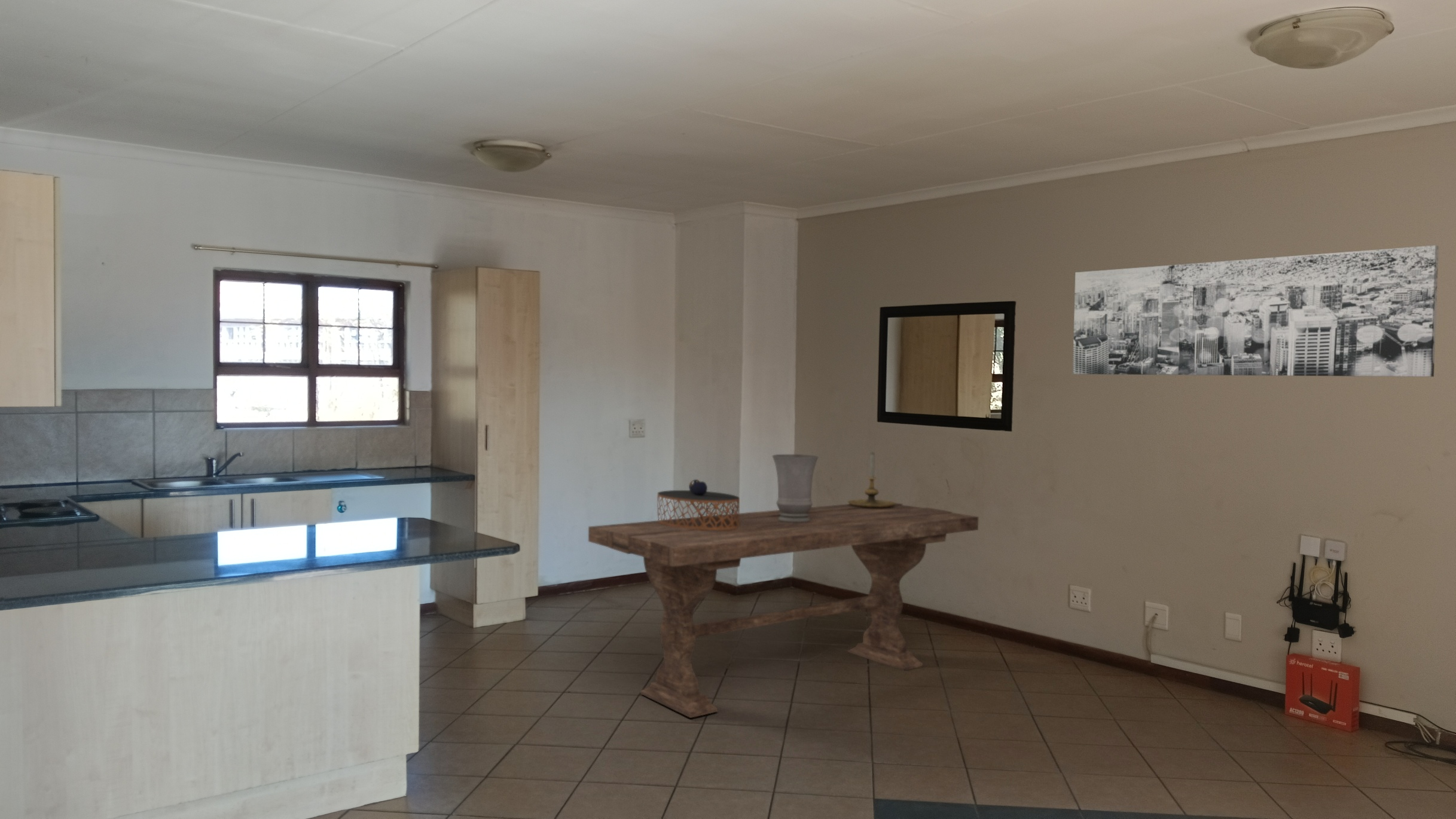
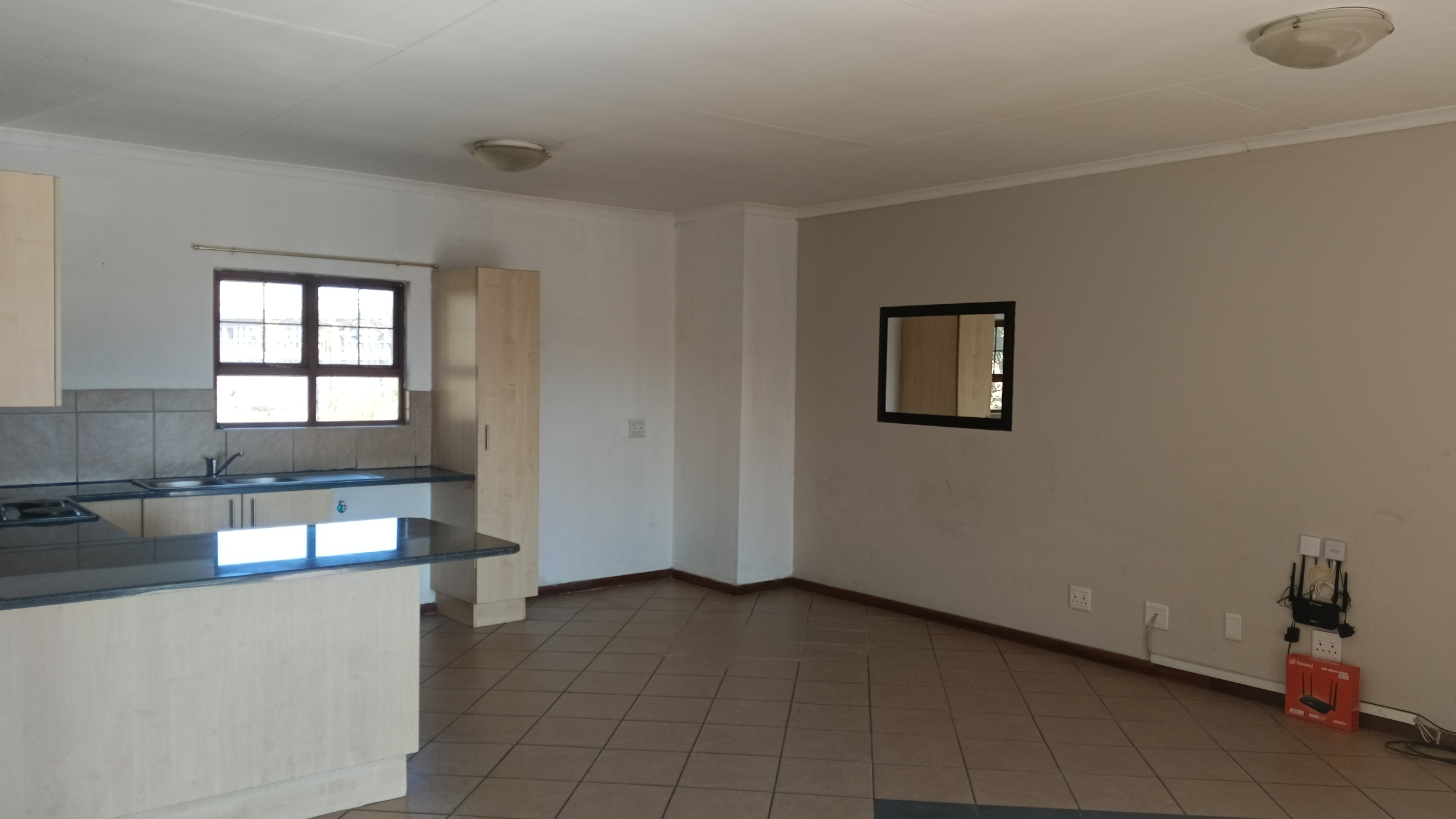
- vase [771,454,819,522]
- candle holder [847,452,896,508]
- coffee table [657,479,740,530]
- wall art [1072,245,1439,377]
- dining table [588,502,979,719]
